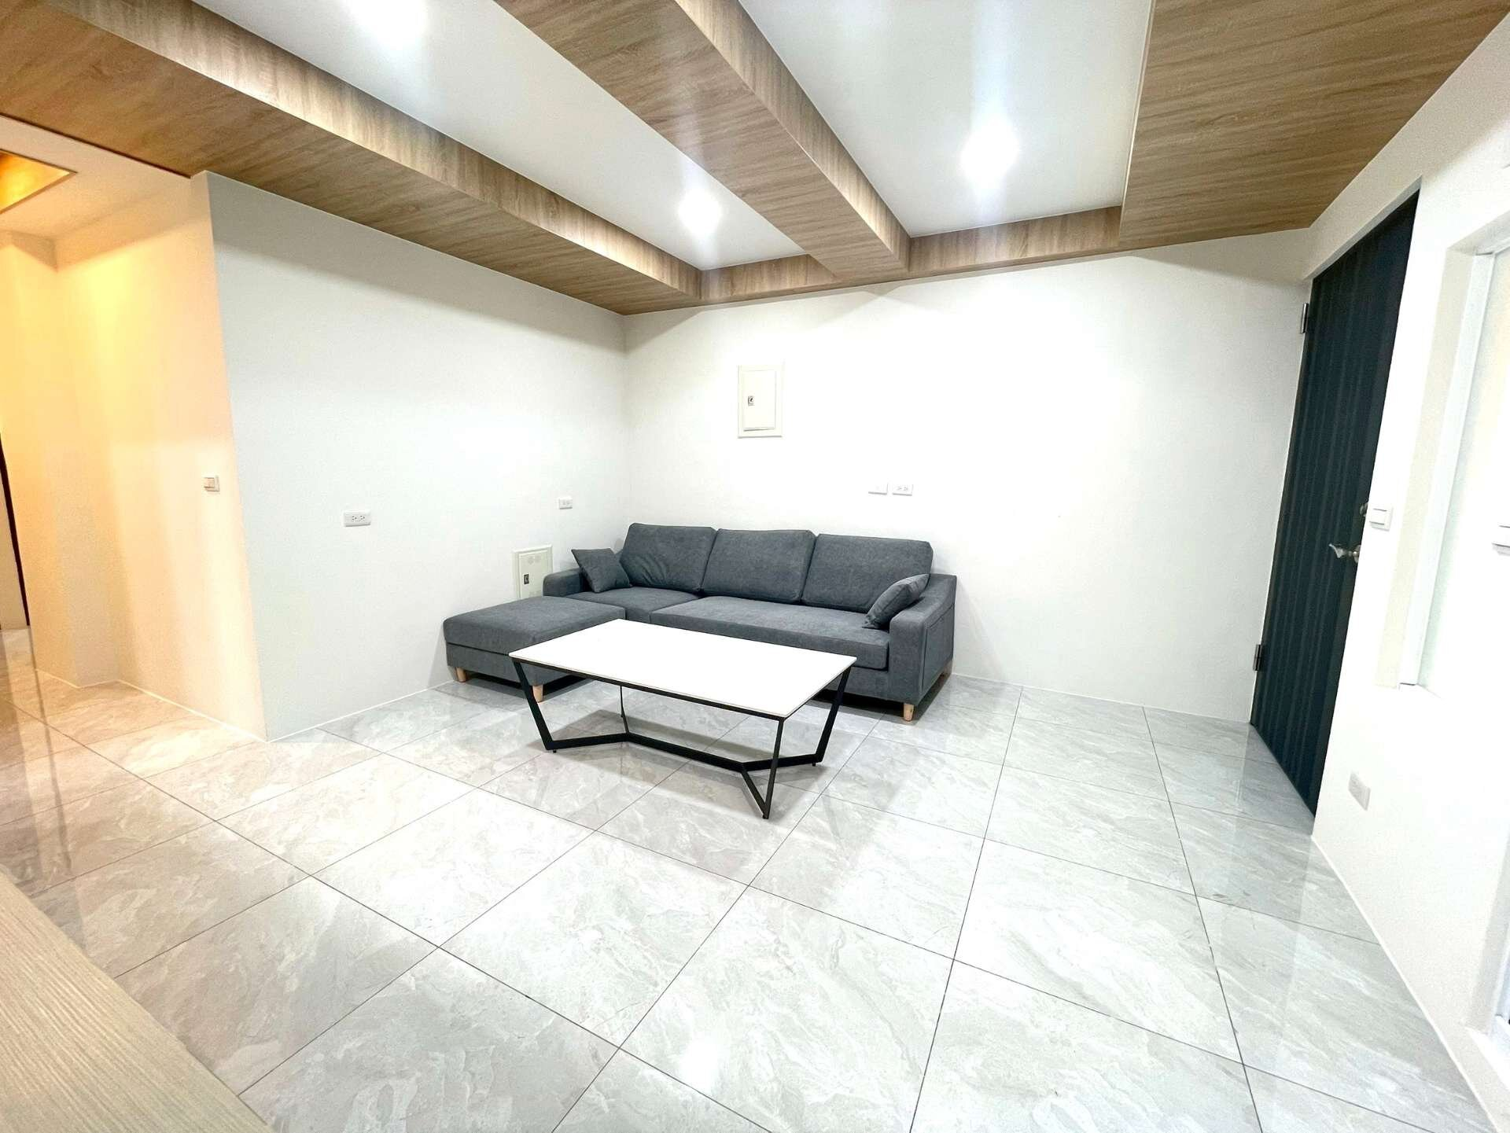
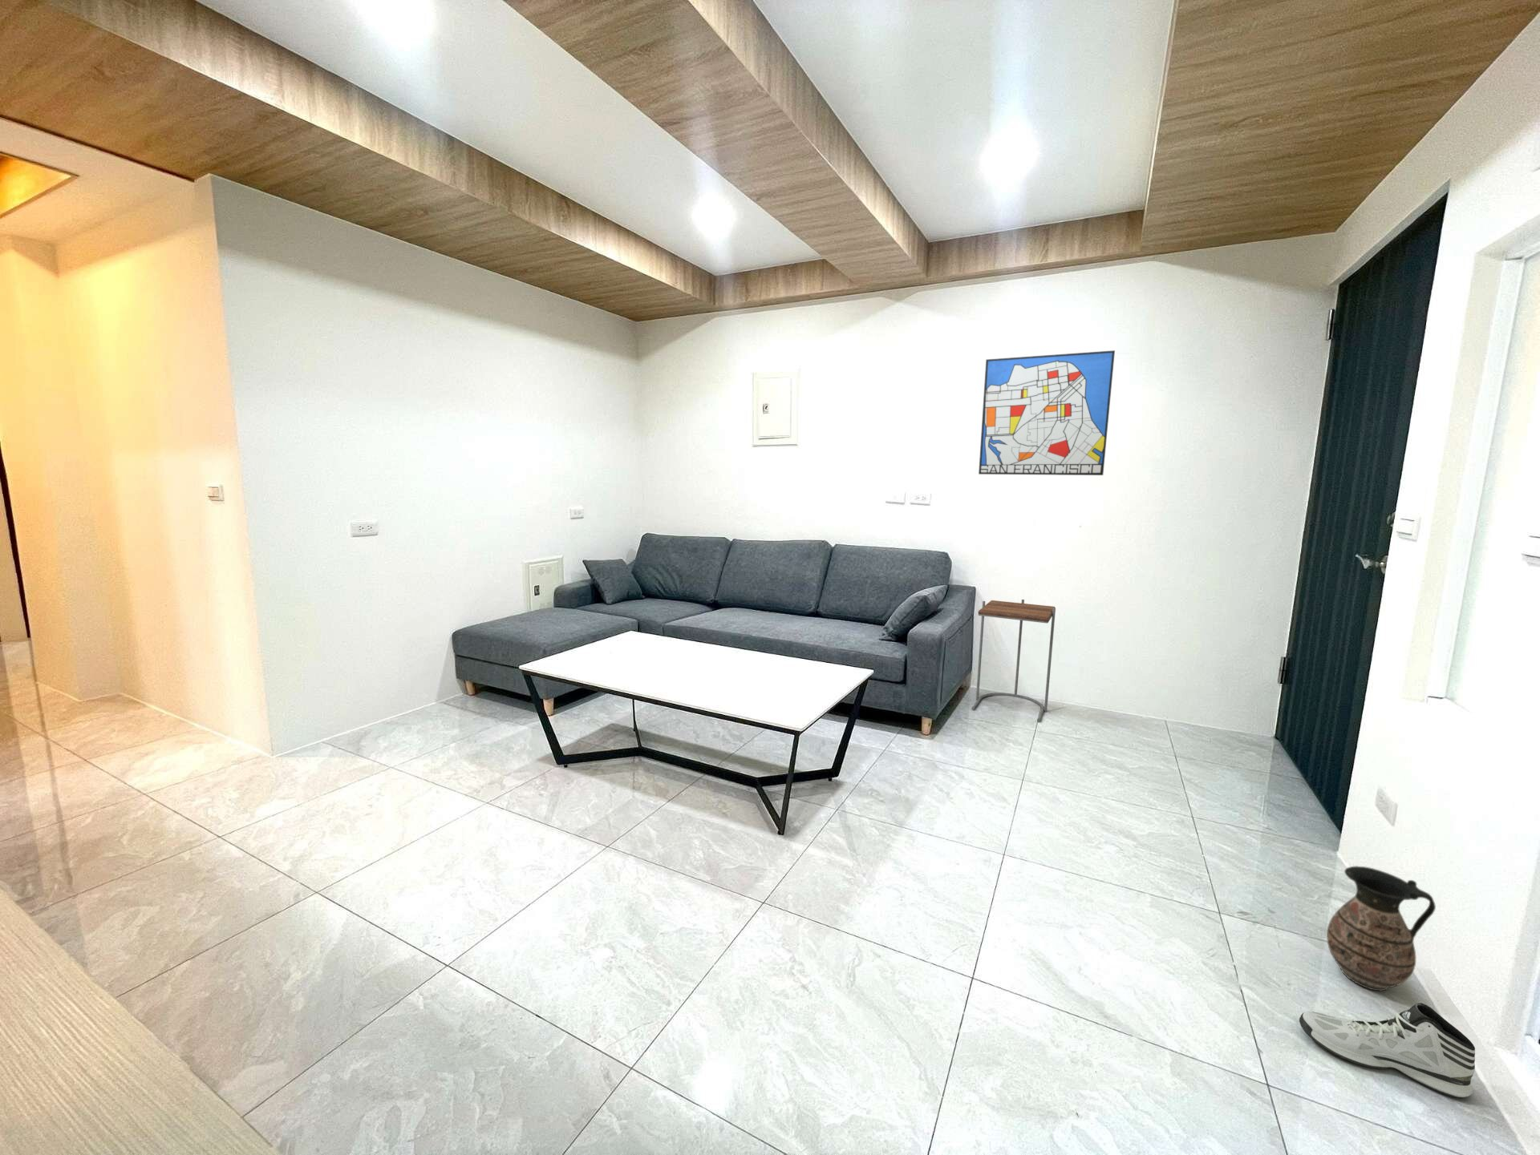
+ wall art [978,349,1115,476]
+ side table [971,599,1056,722]
+ ceramic jug [1326,866,1437,992]
+ sneaker [1299,1002,1476,1099]
